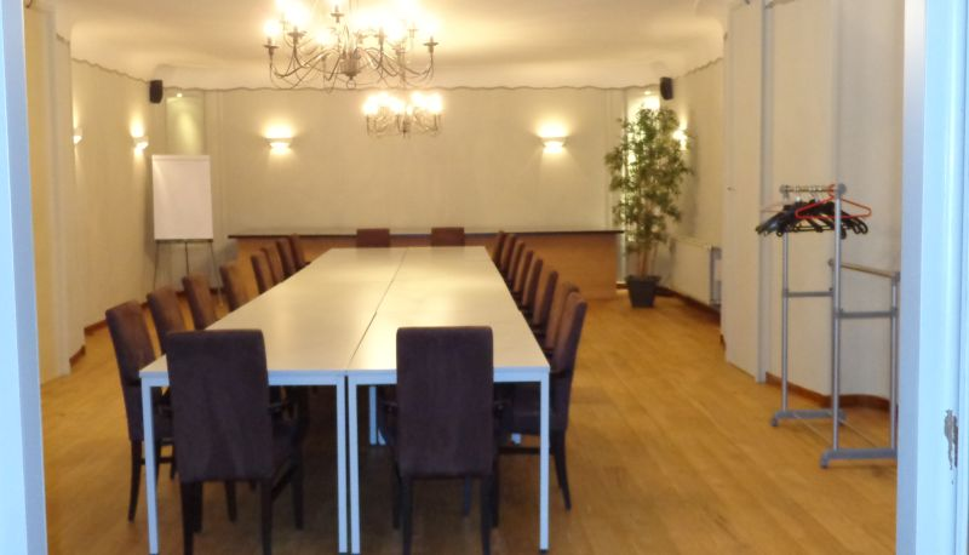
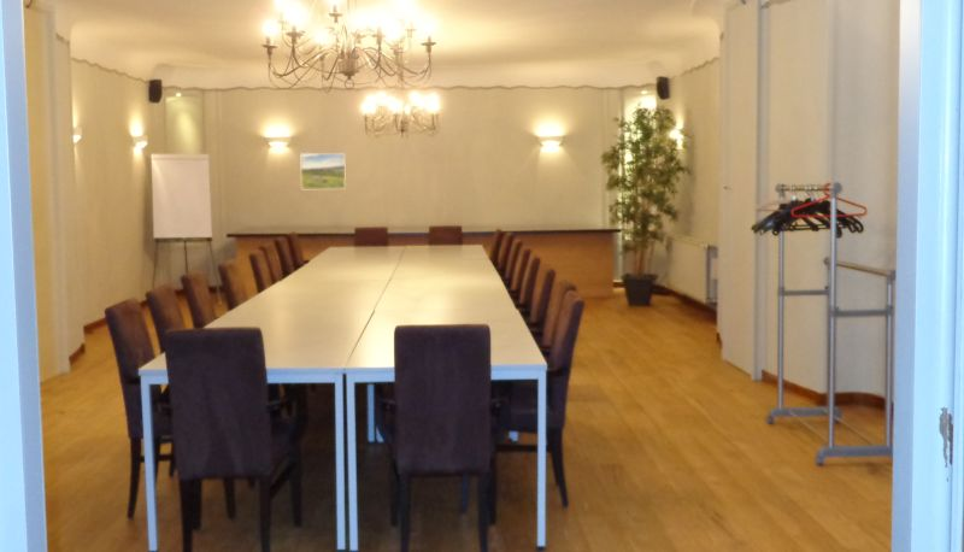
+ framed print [299,152,347,190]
